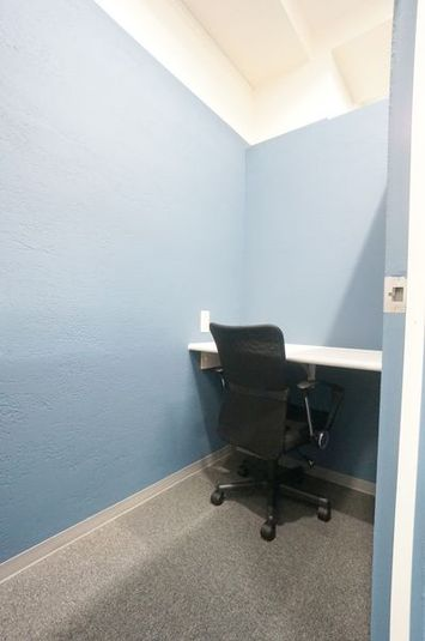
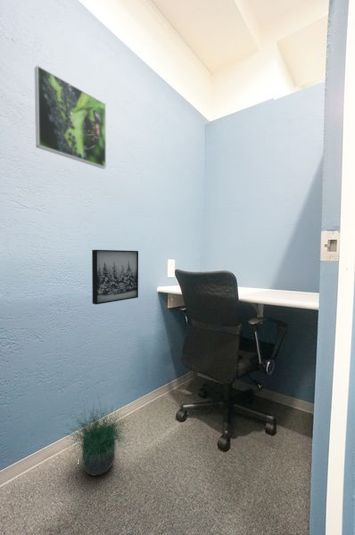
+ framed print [34,64,107,170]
+ potted plant [60,393,133,477]
+ wall art [91,249,139,306]
